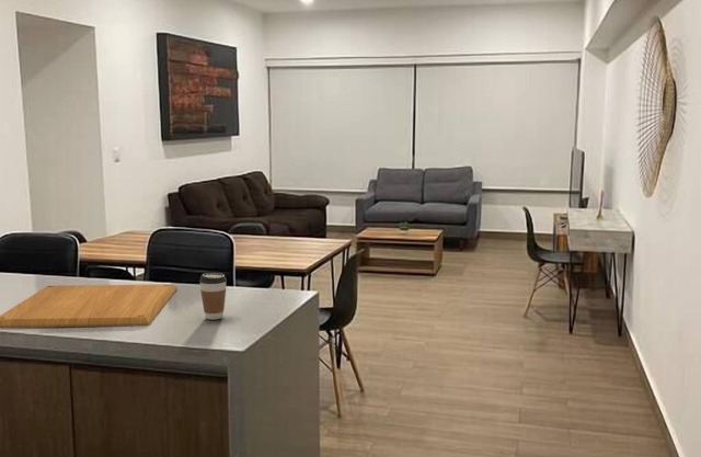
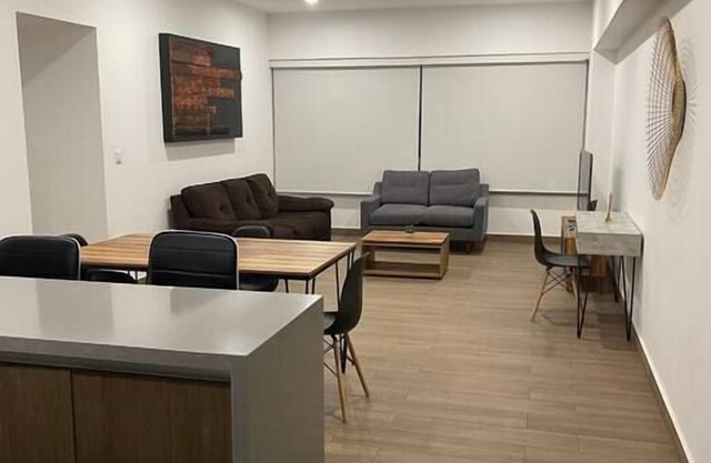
- coffee cup [198,272,228,321]
- chopping board [0,283,179,329]
